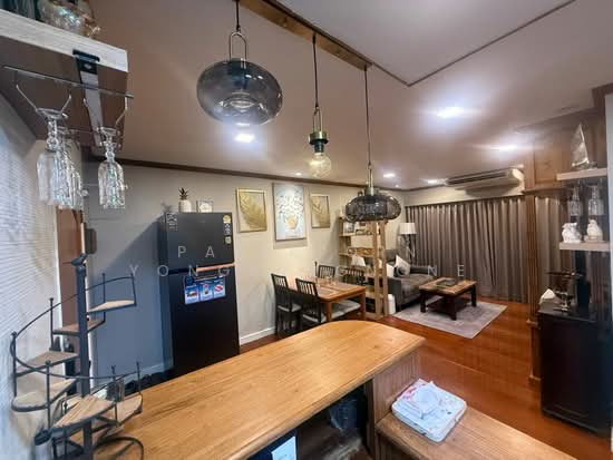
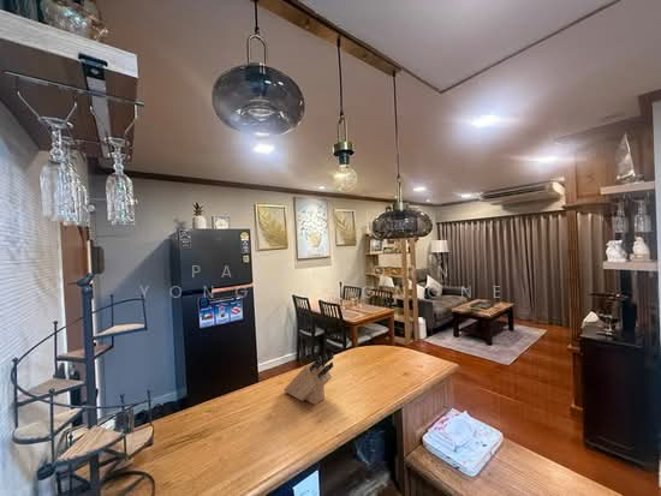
+ knife block [284,351,335,406]
